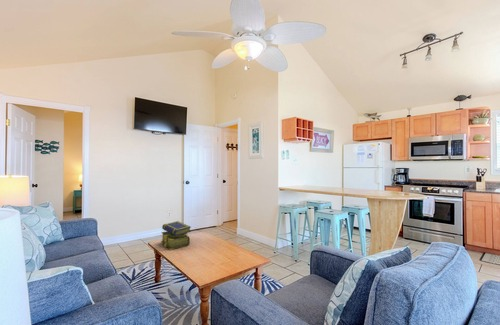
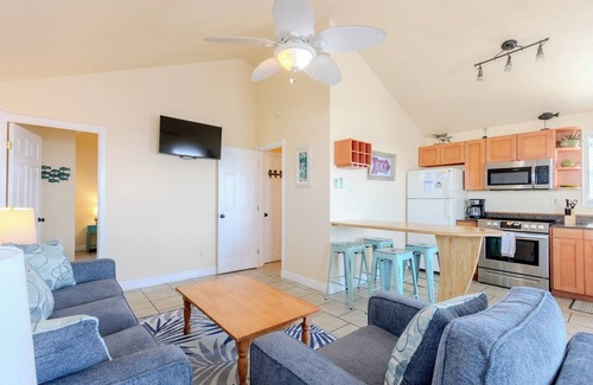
- stack of books [160,220,192,251]
